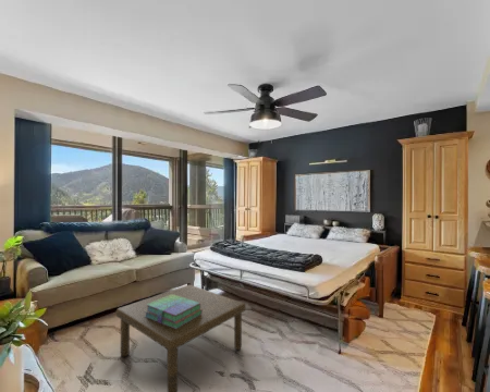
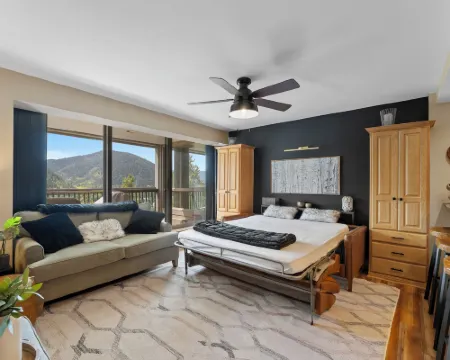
- coffee table [115,283,247,392]
- stack of books [145,294,203,329]
